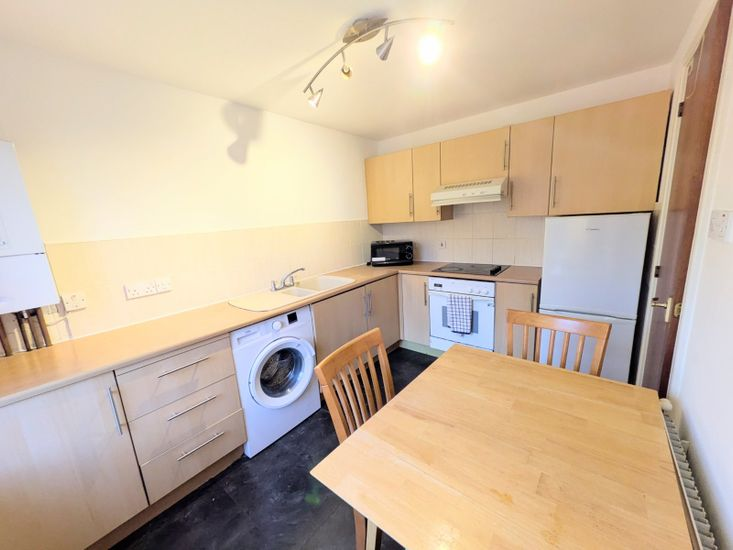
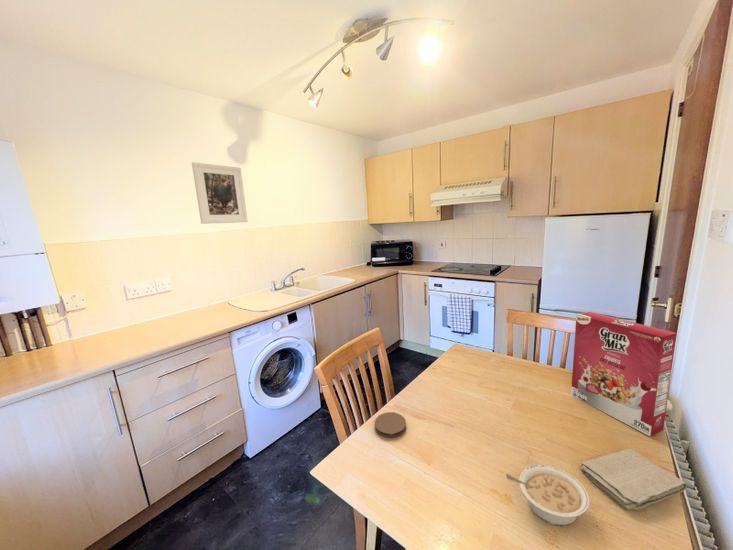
+ washcloth [580,448,688,511]
+ coaster [374,411,407,439]
+ cereal box [570,311,677,437]
+ legume [505,464,590,527]
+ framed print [191,161,249,225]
